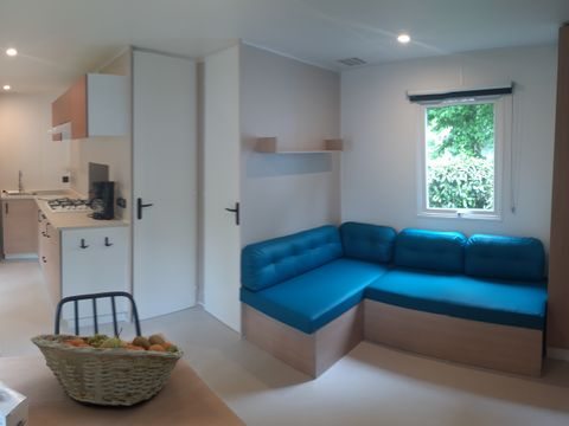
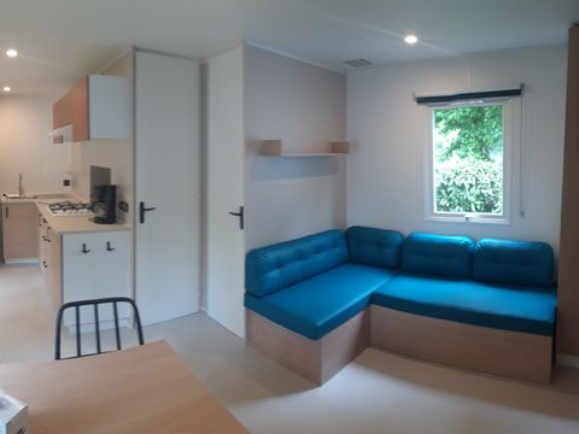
- fruit basket [30,327,185,407]
